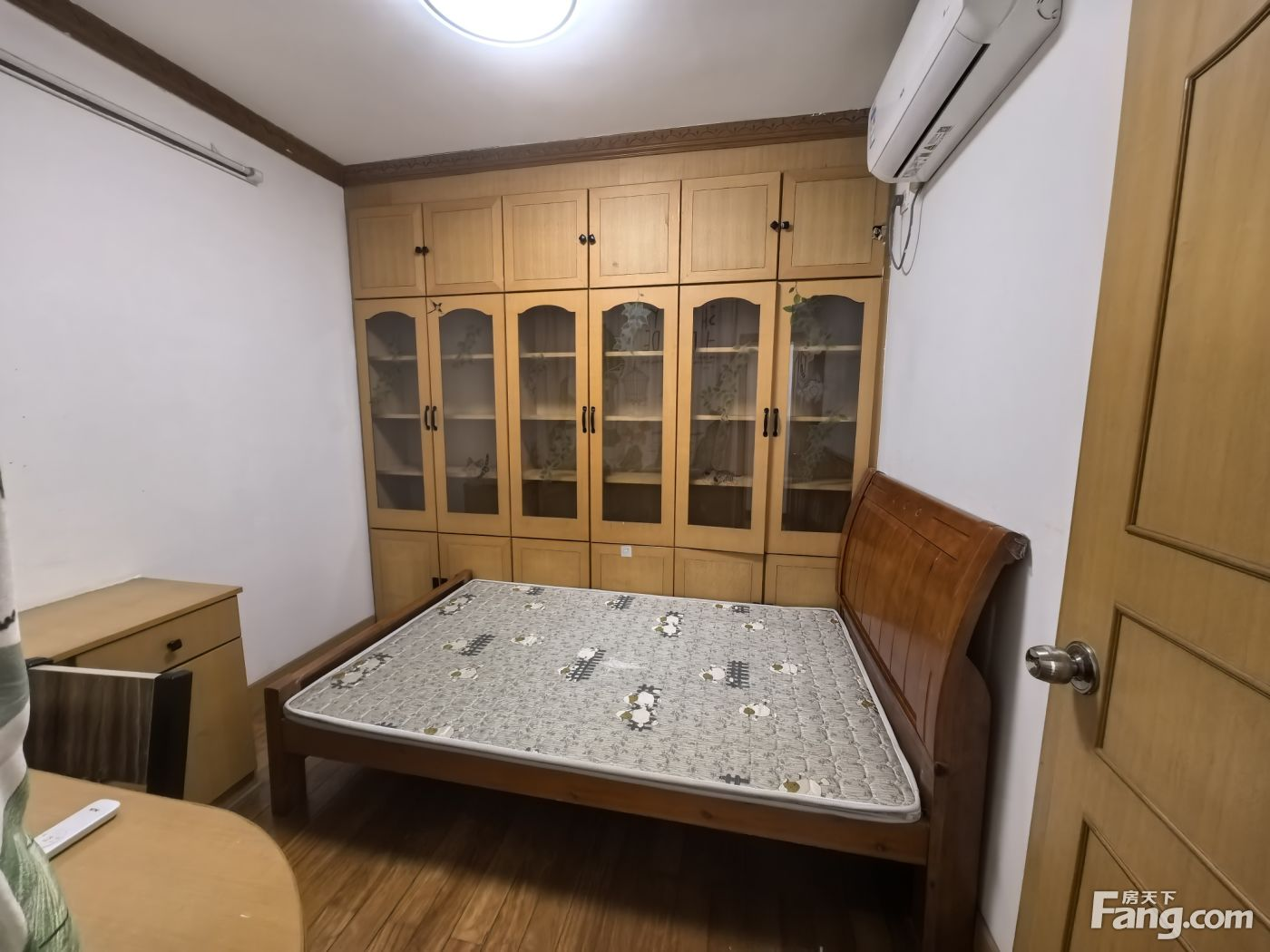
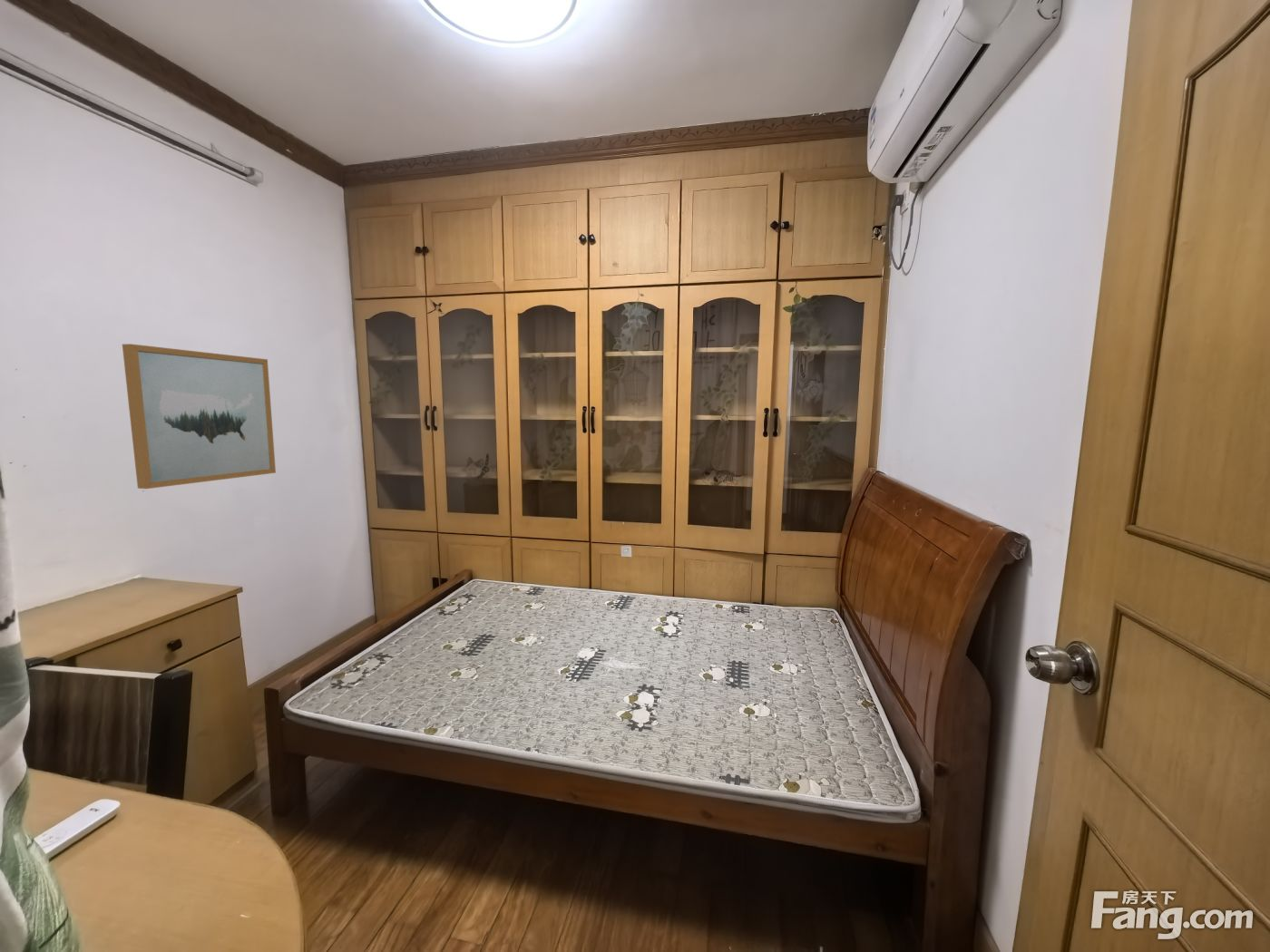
+ wall art [122,343,277,490]
